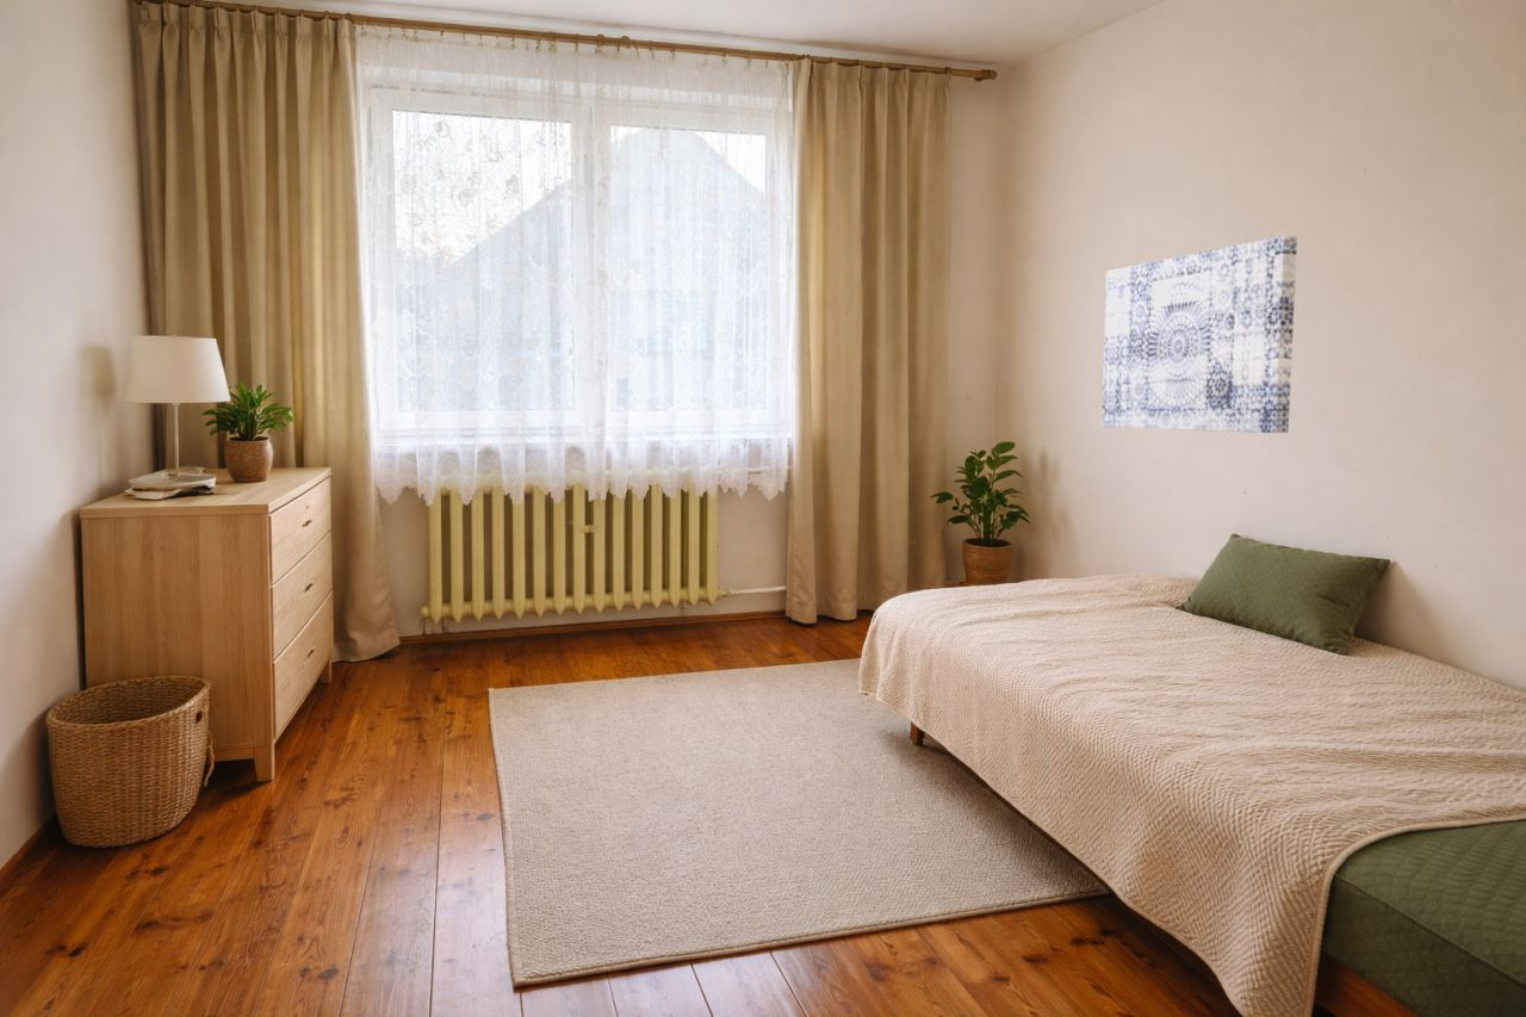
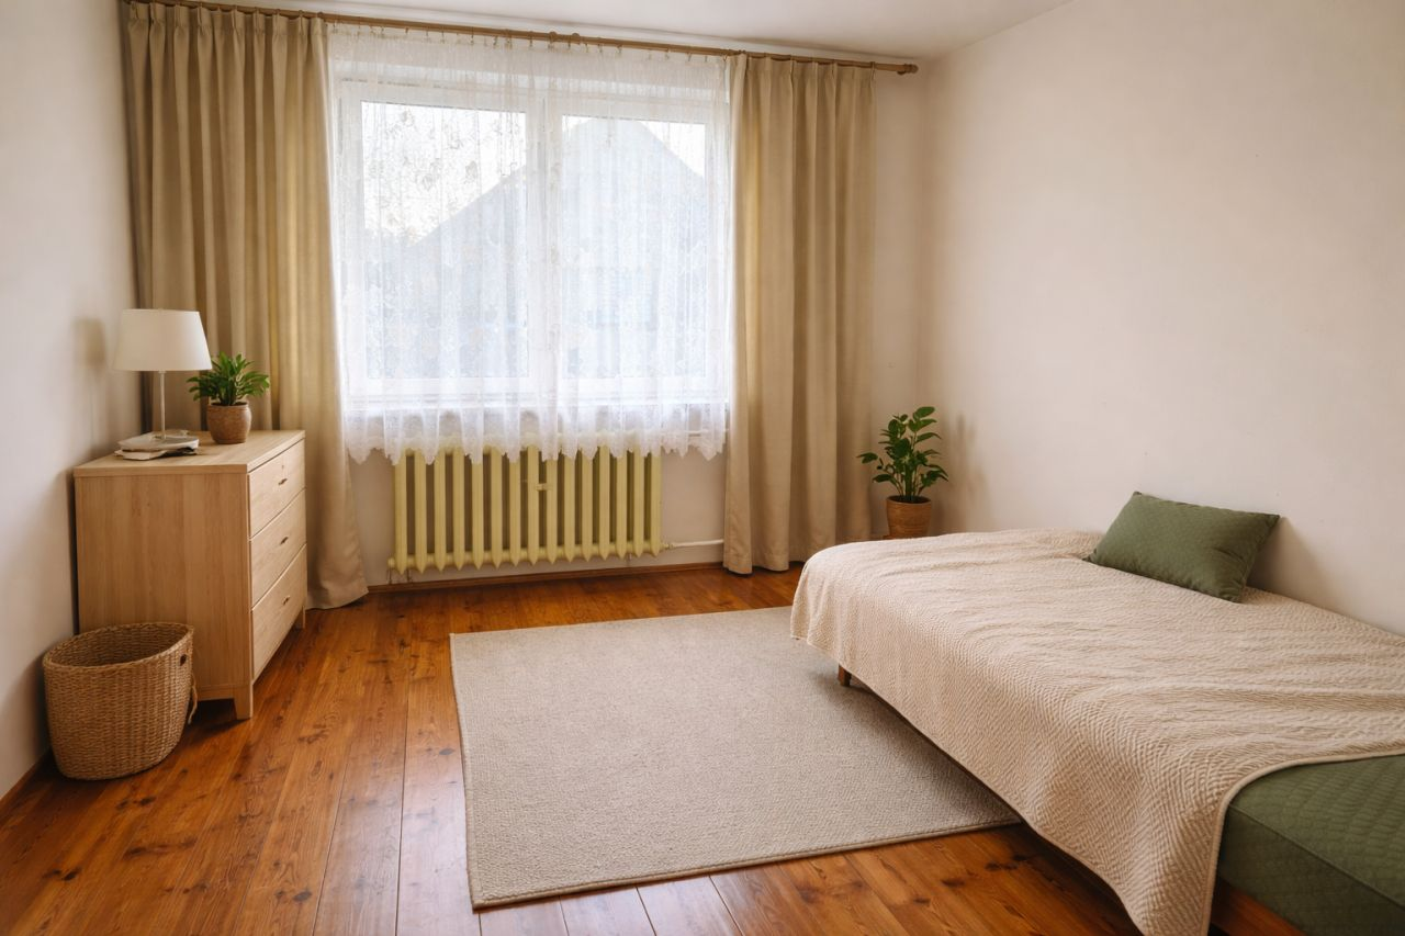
- wall art [1100,235,1298,434]
